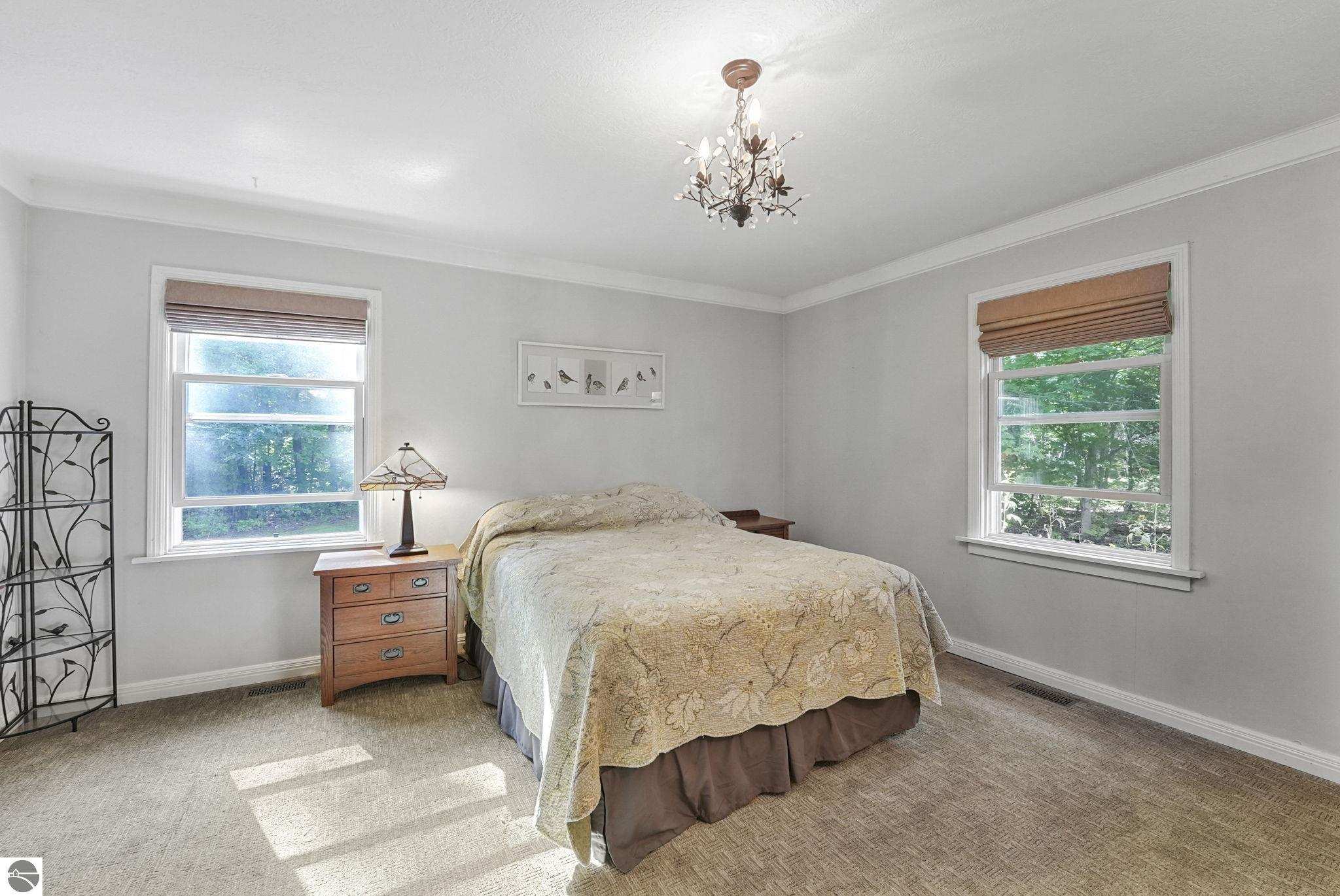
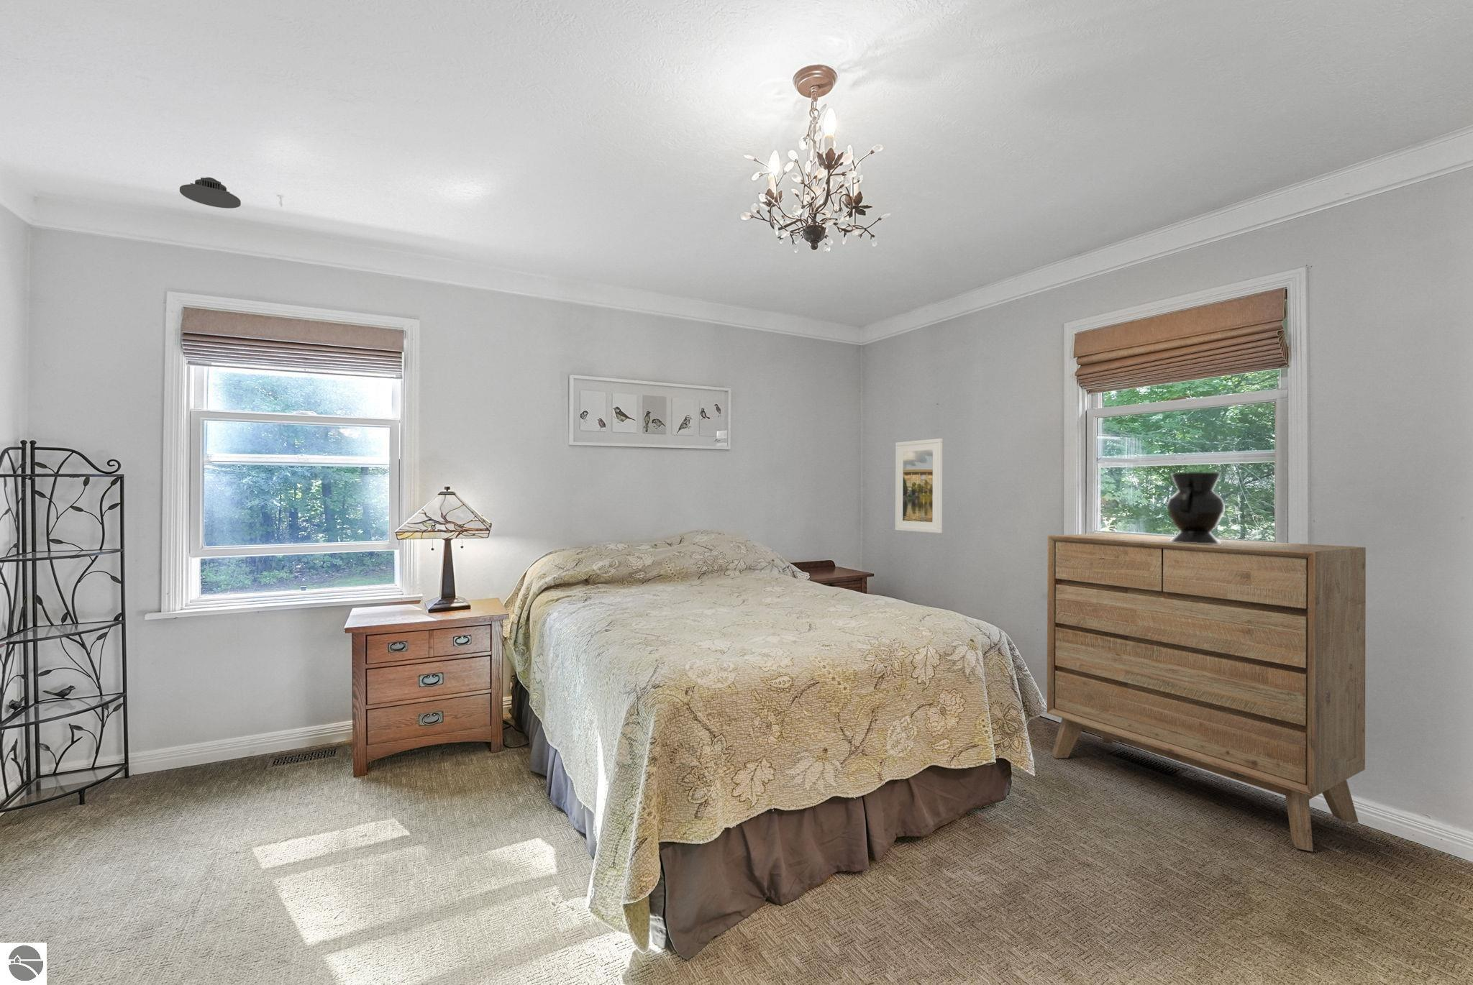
+ dresser [1045,533,1366,852]
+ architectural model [179,177,242,209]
+ decorative vase [1166,472,1226,543]
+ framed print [895,438,943,533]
